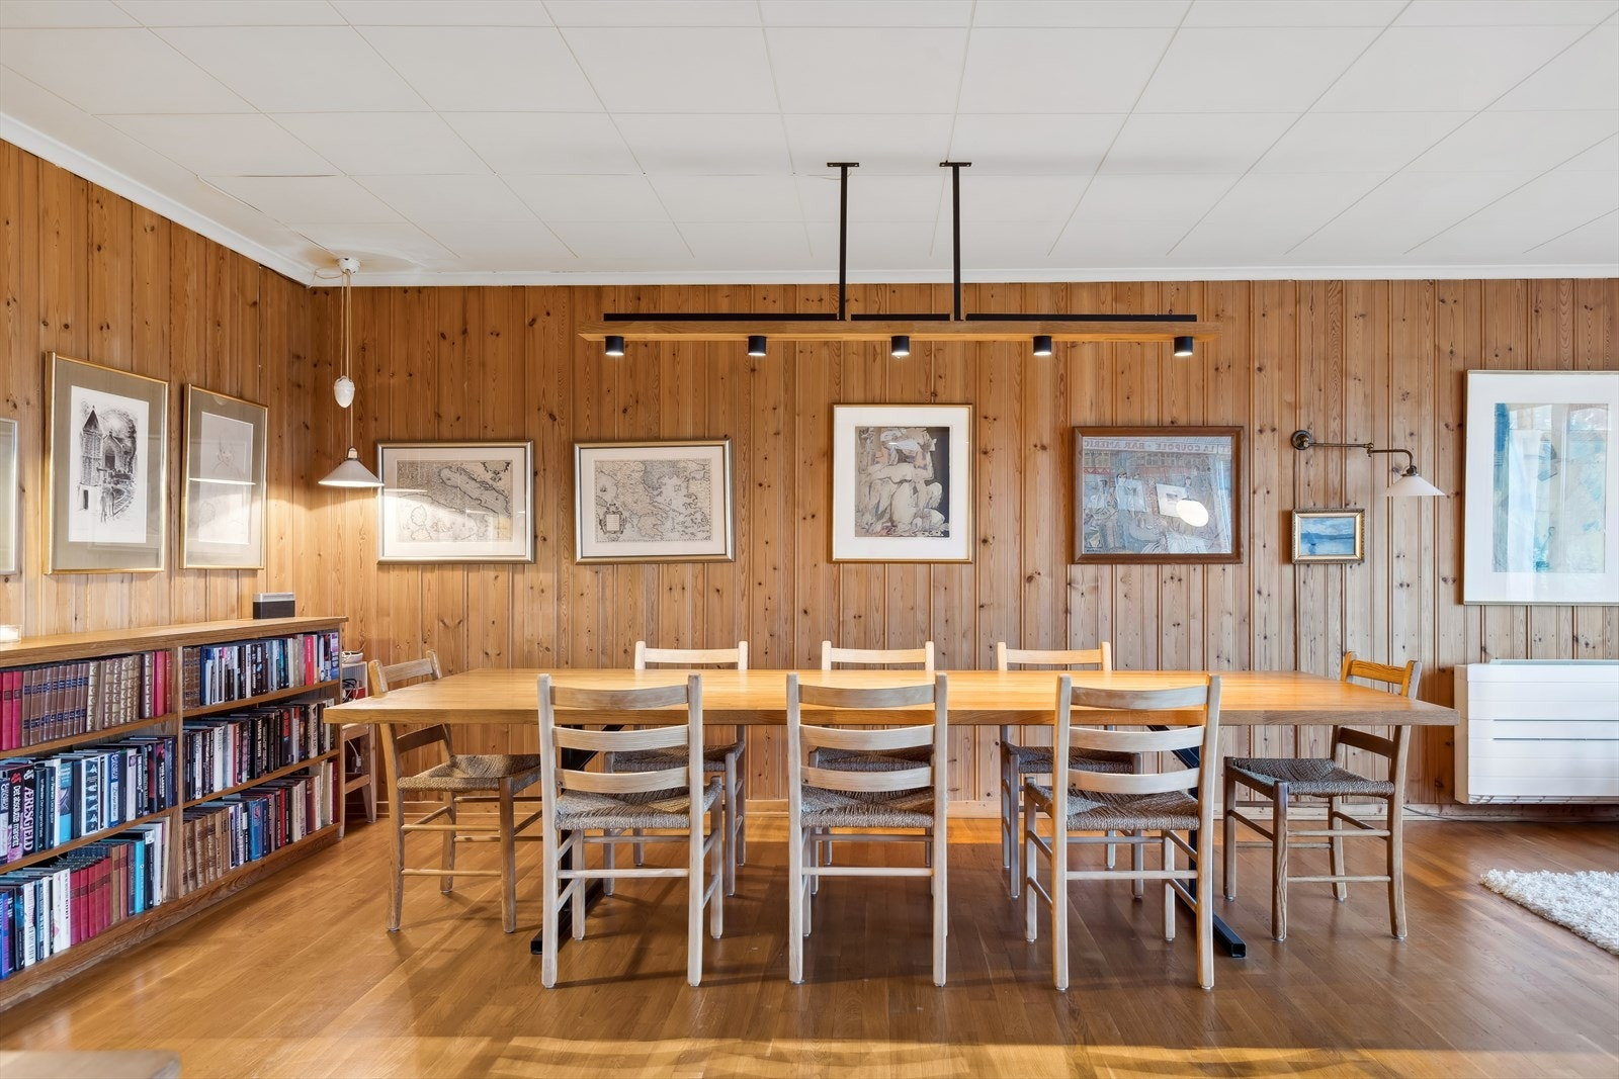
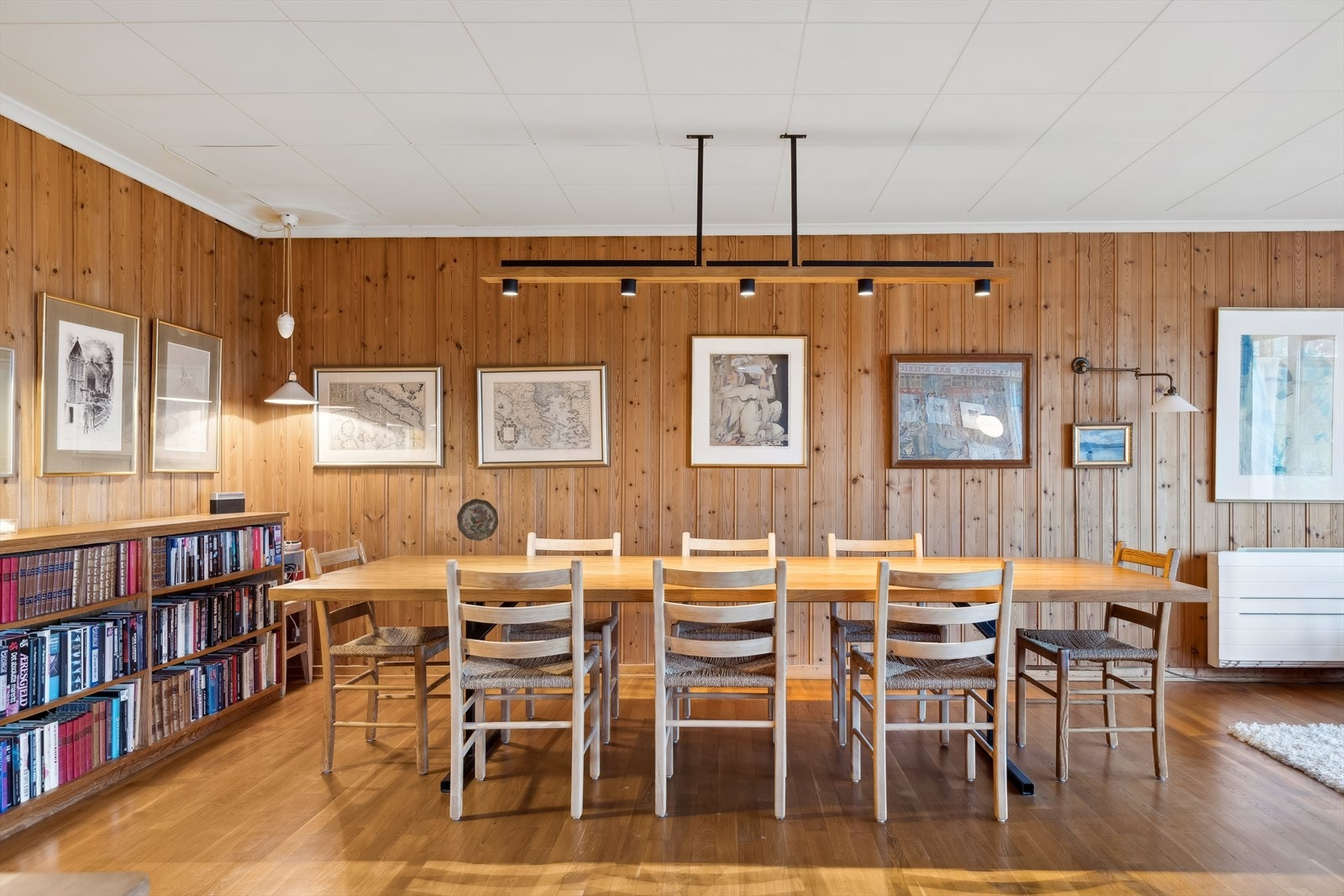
+ decorative plate [456,498,499,542]
